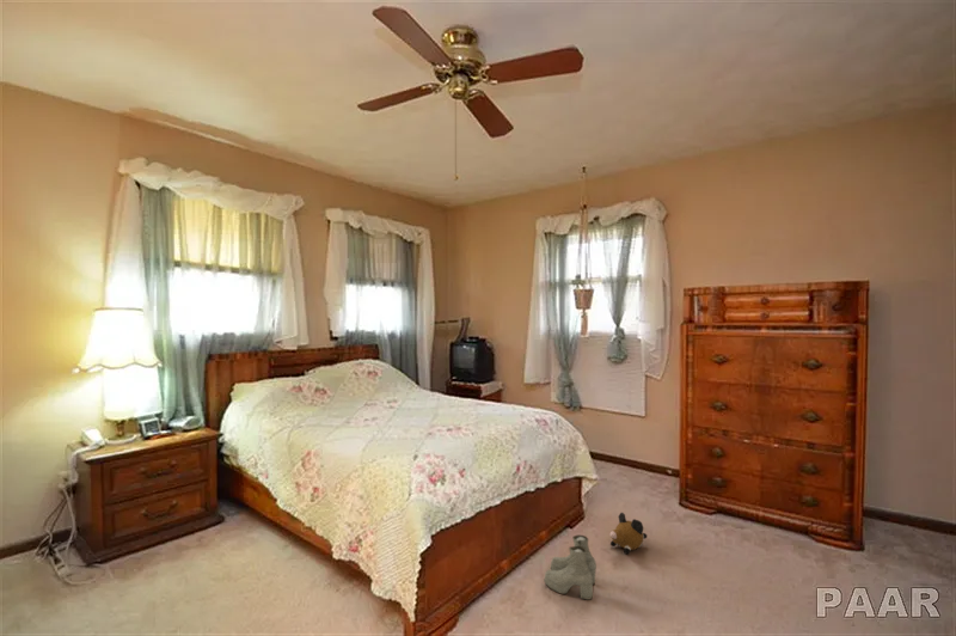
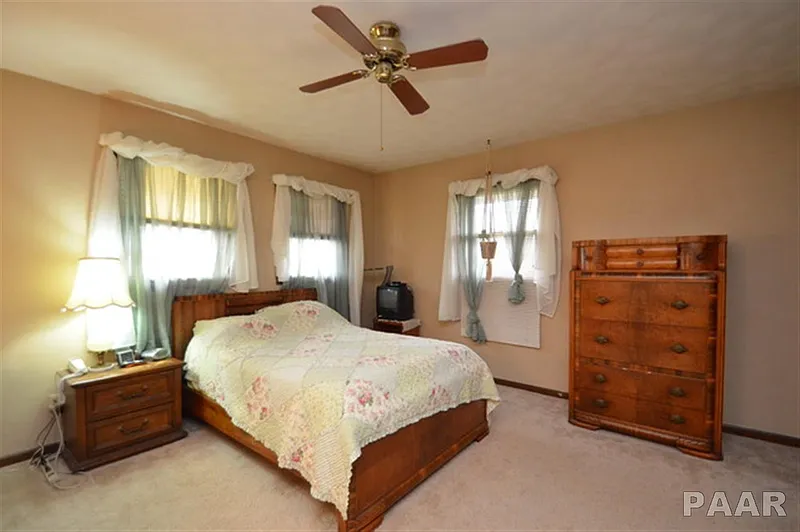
- plush toy [609,512,649,556]
- boots [544,534,598,601]
